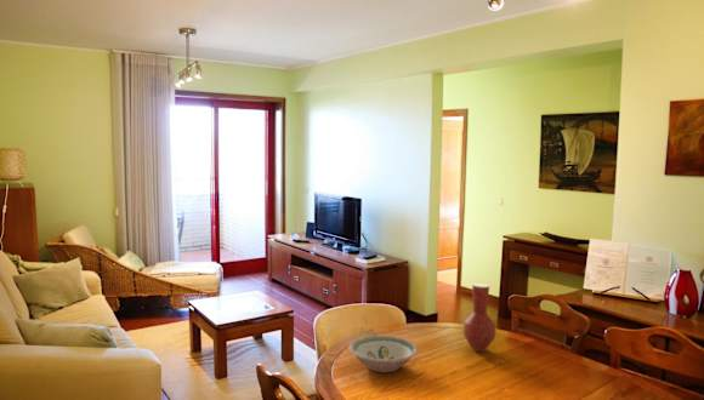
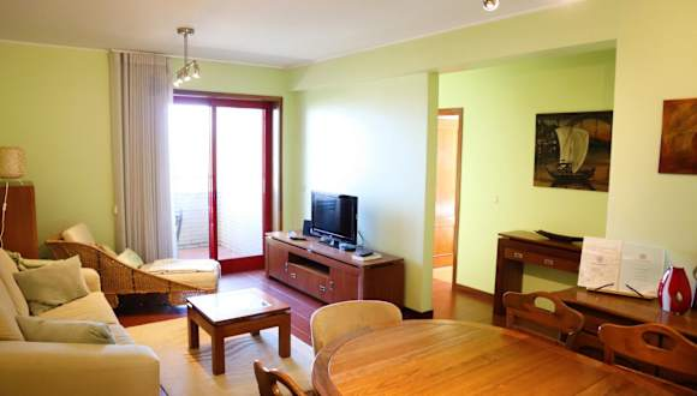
- bowl [348,335,419,373]
- vase [462,282,498,353]
